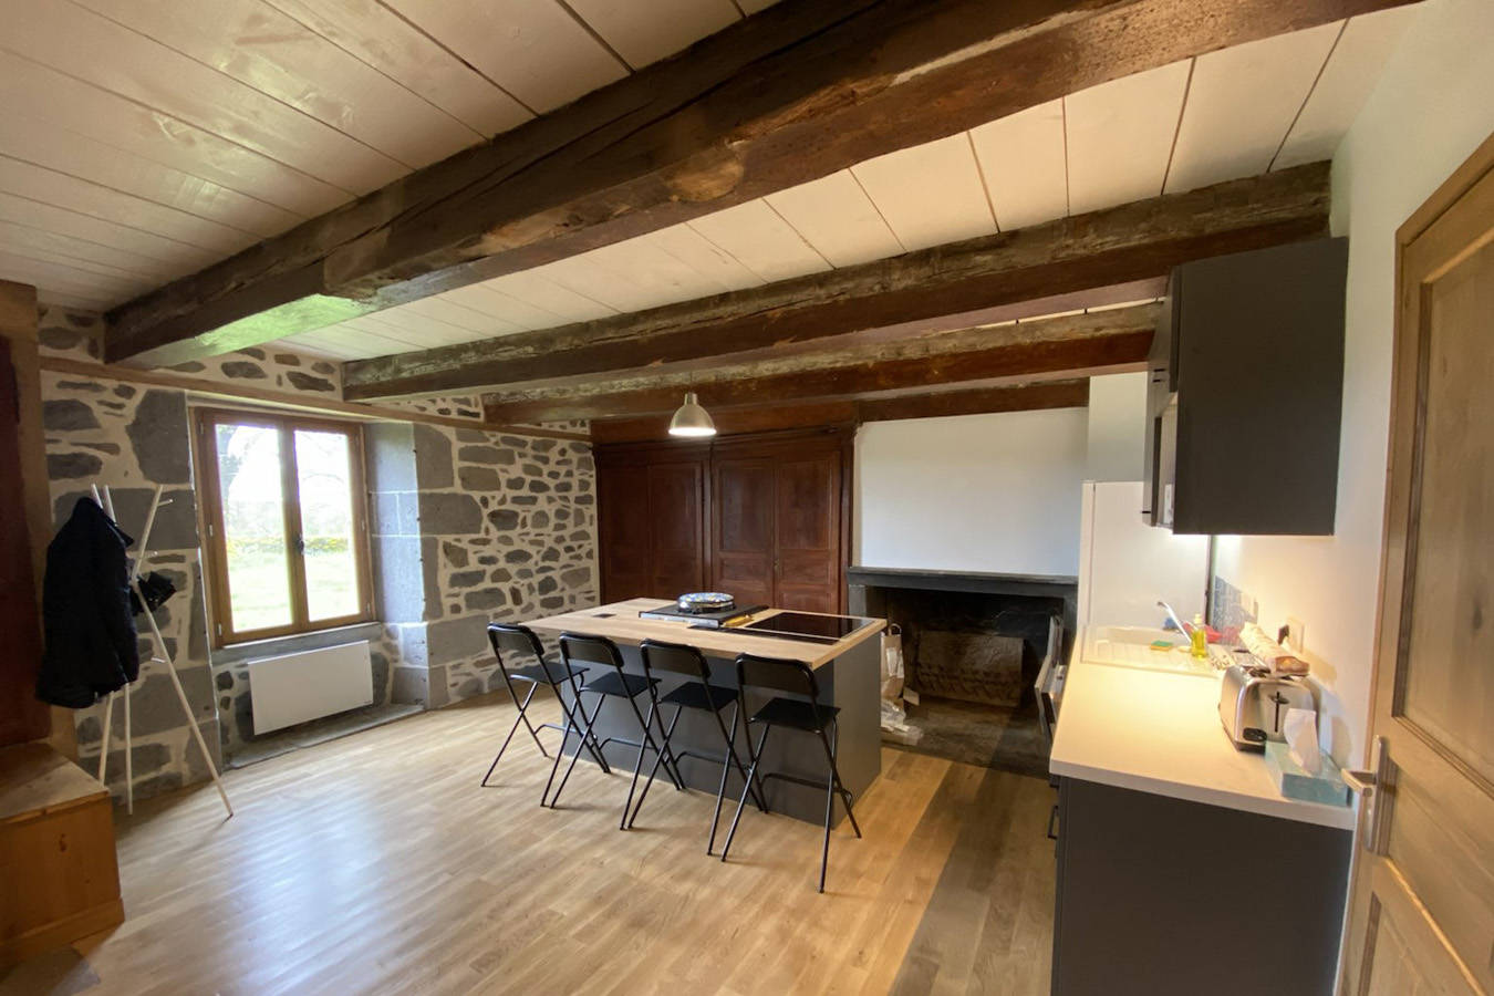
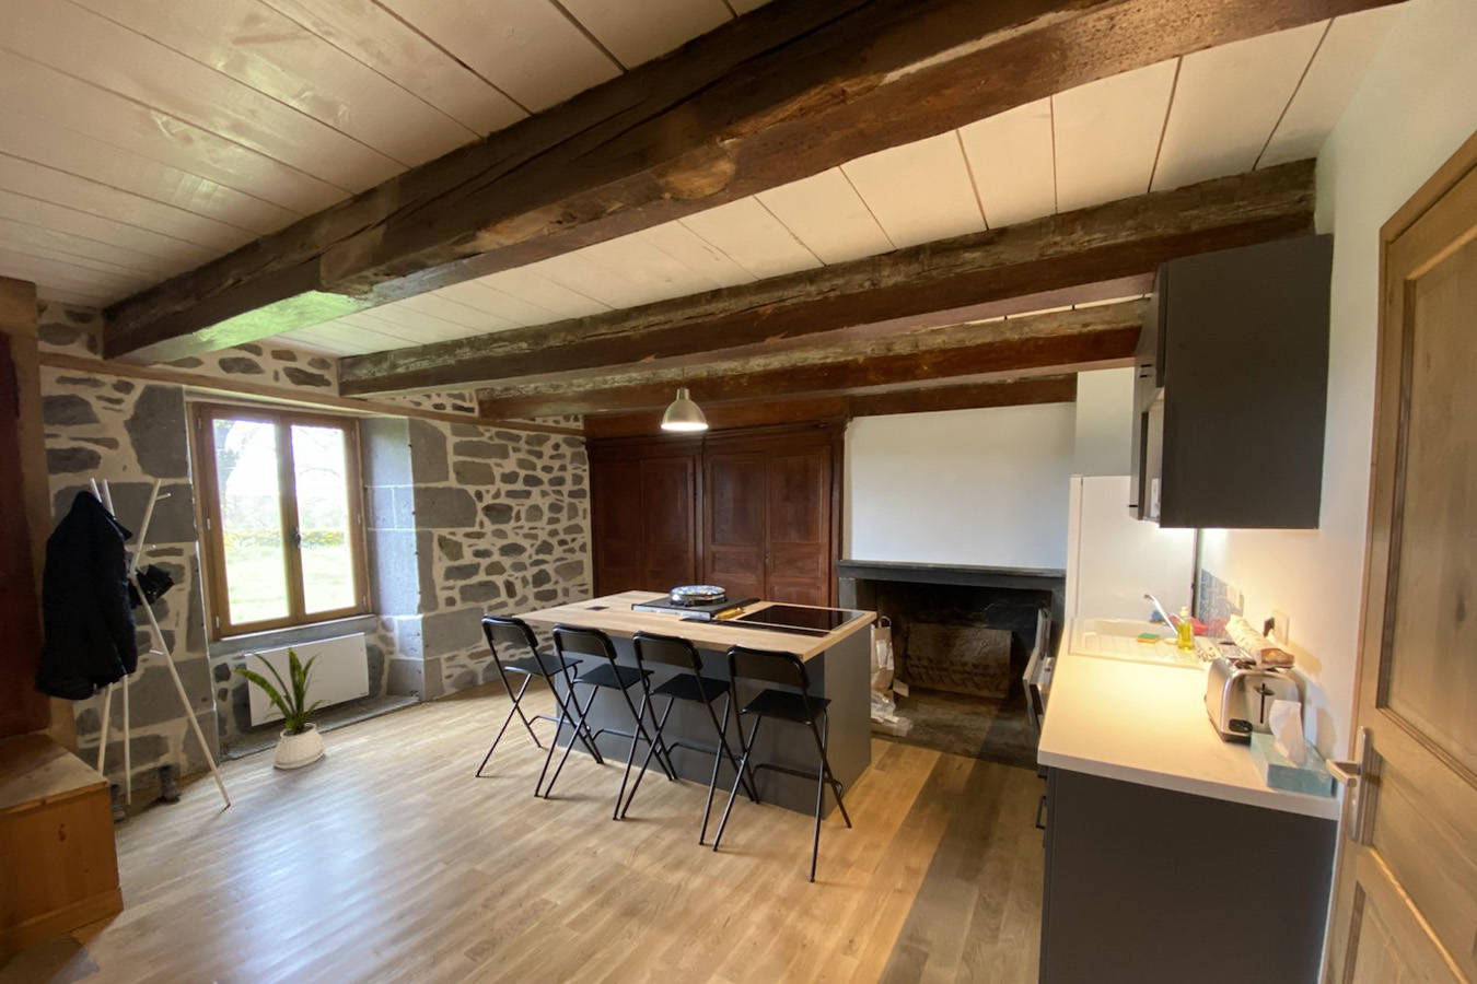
+ boots [110,764,182,824]
+ house plant [232,645,332,770]
